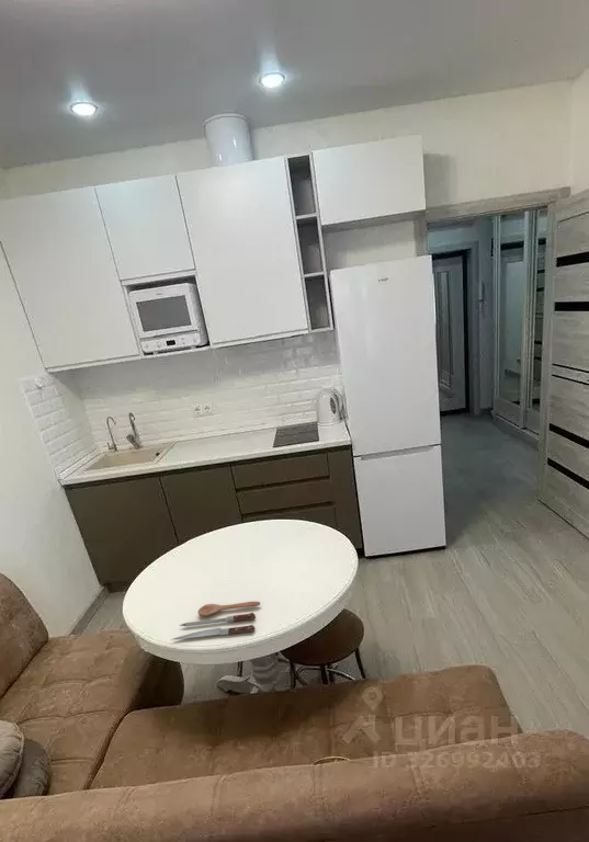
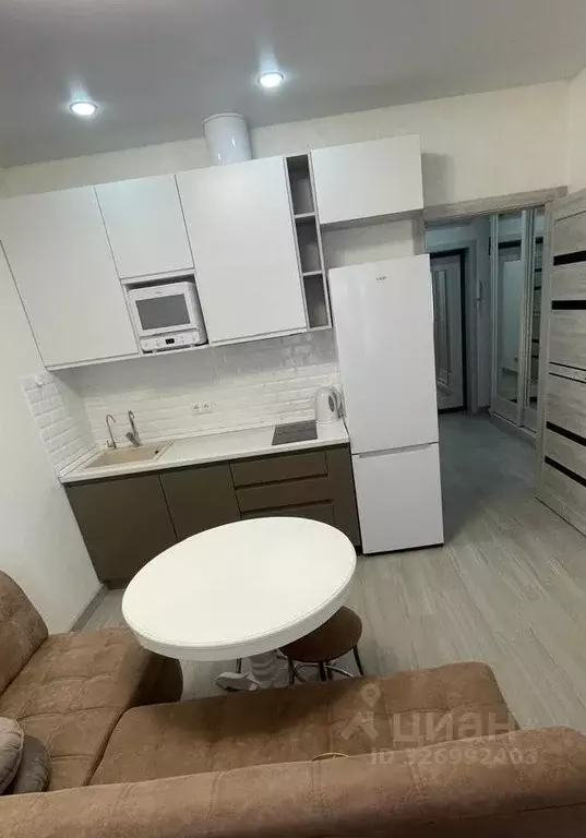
- spoon [170,601,261,641]
